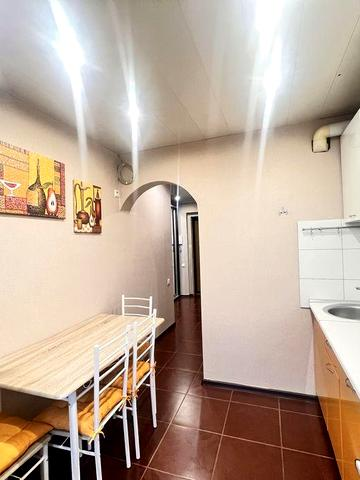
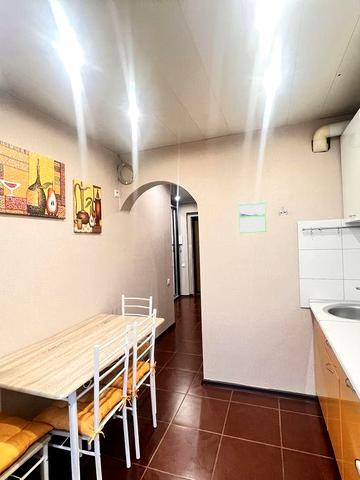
+ calendar [238,200,267,234]
